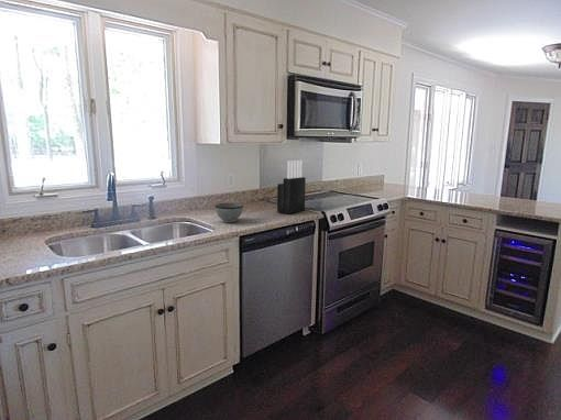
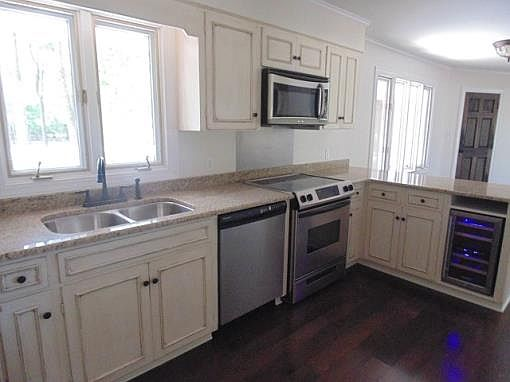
- bowl [213,202,244,223]
- knife block [276,159,307,214]
